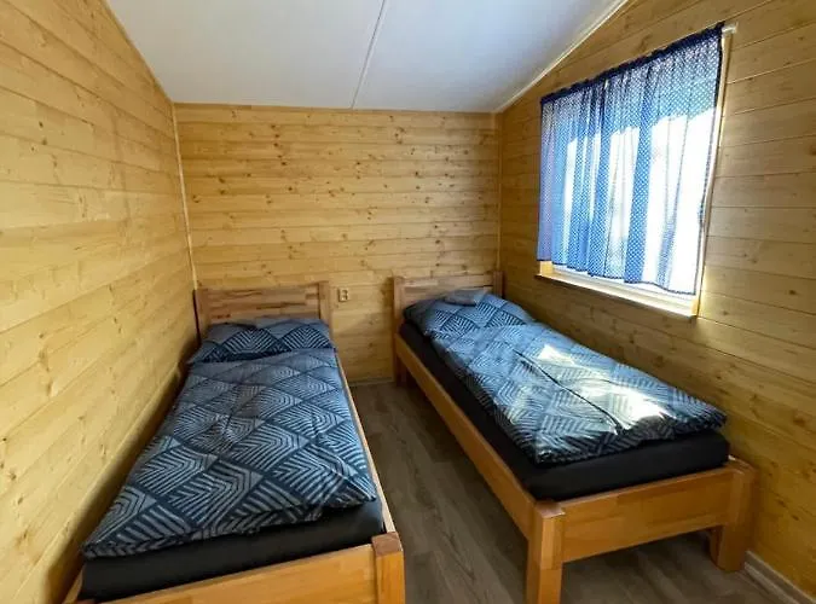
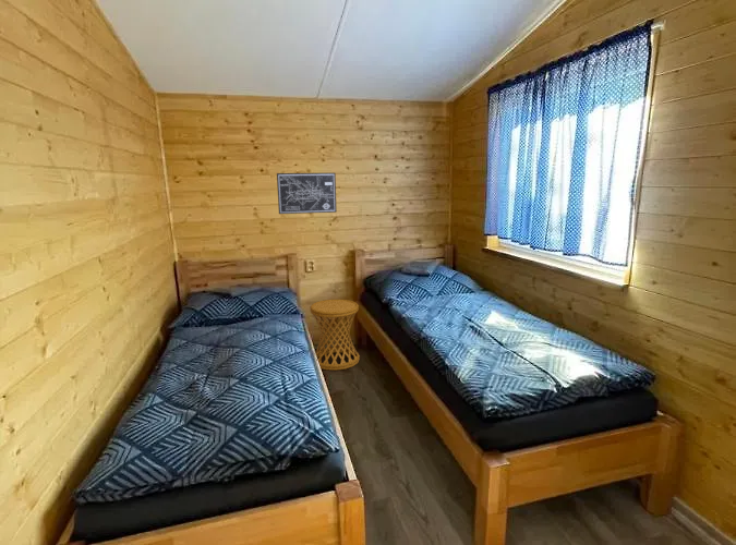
+ wall art [276,172,338,215]
+ side table [309,299,361,372]
